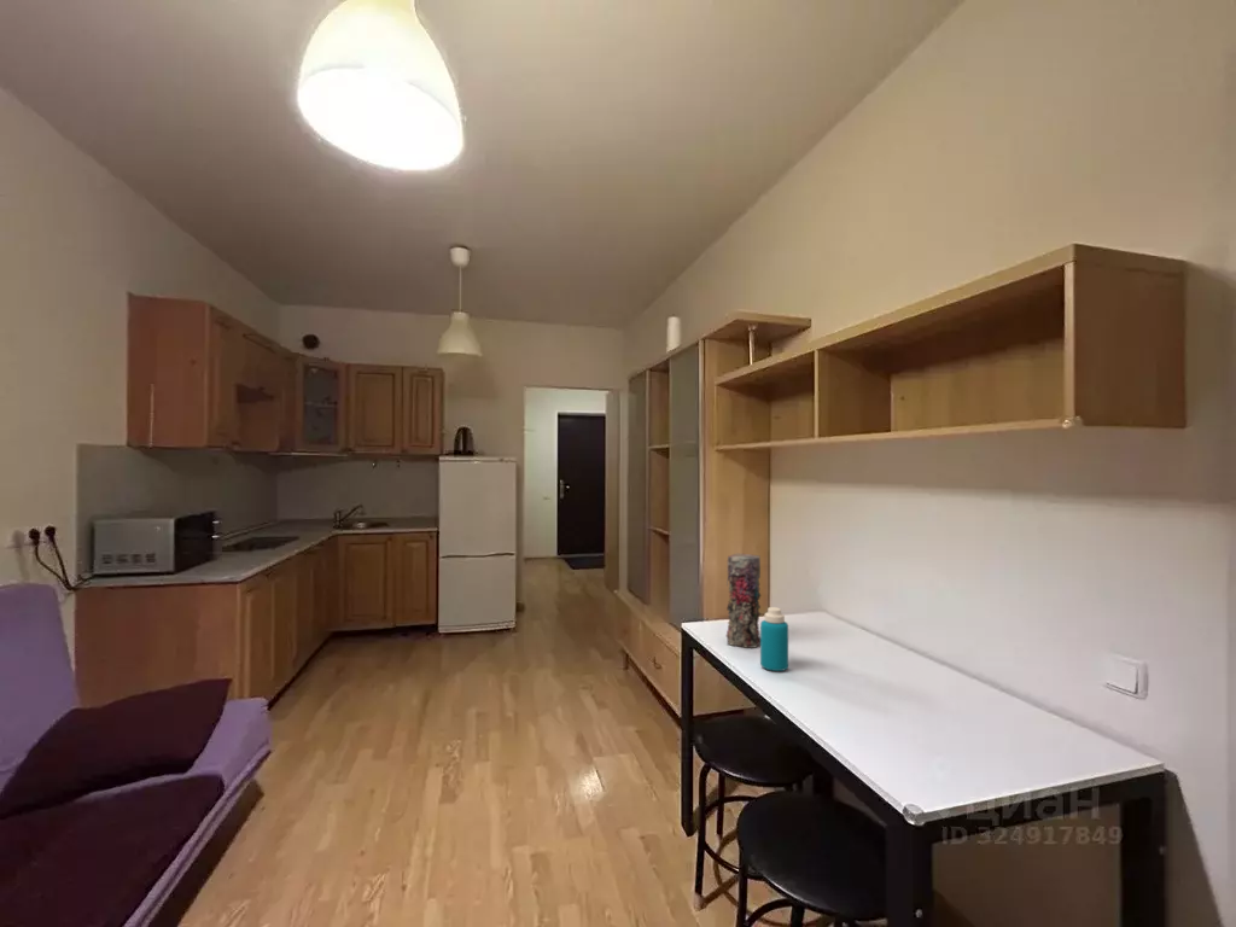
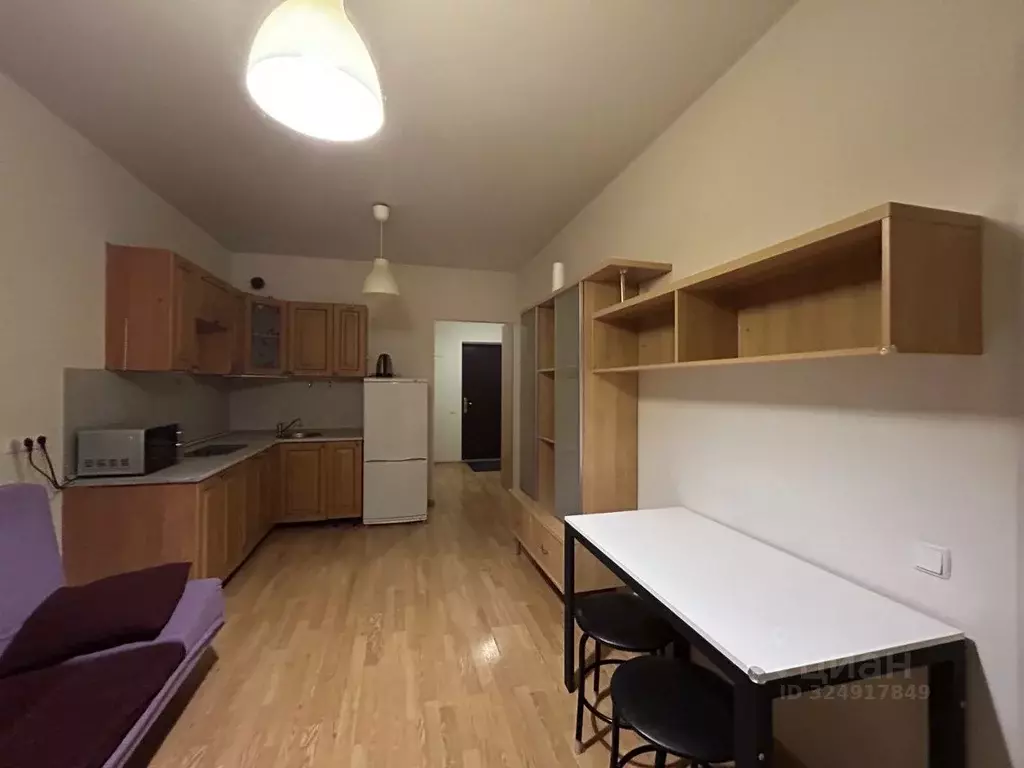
- bottle [759,606,789,672]
- vase [725,553,762,649]
